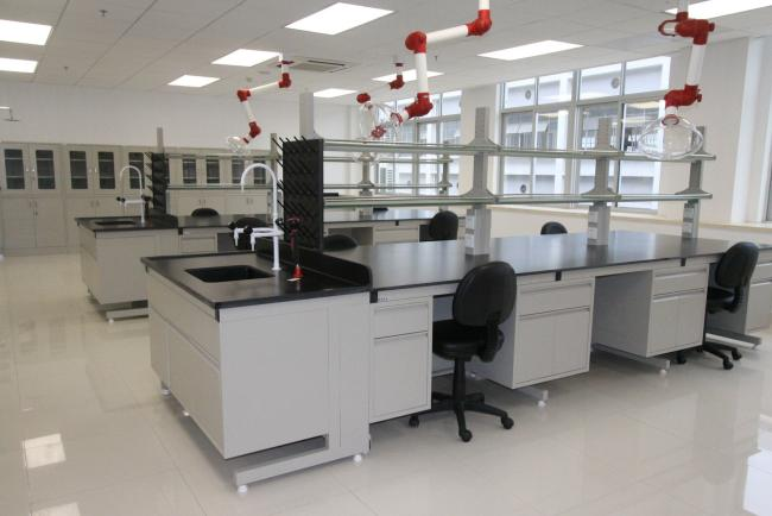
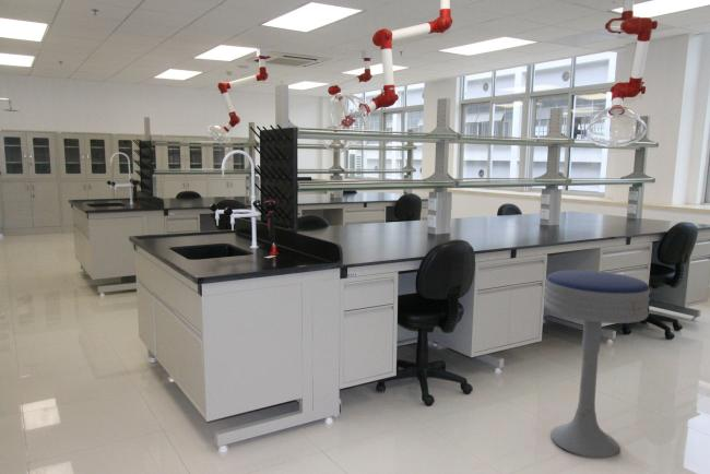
+ bar stool [543,270,651,459]
